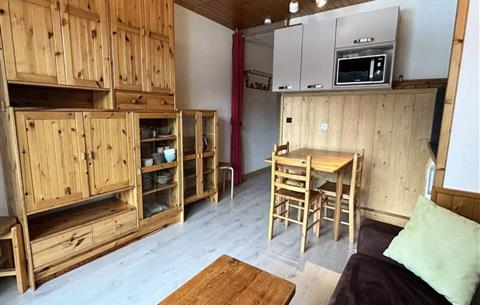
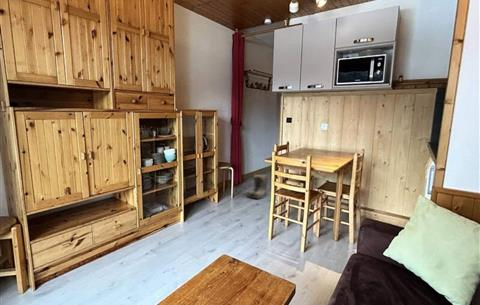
+ boots [246,174,269,200]
